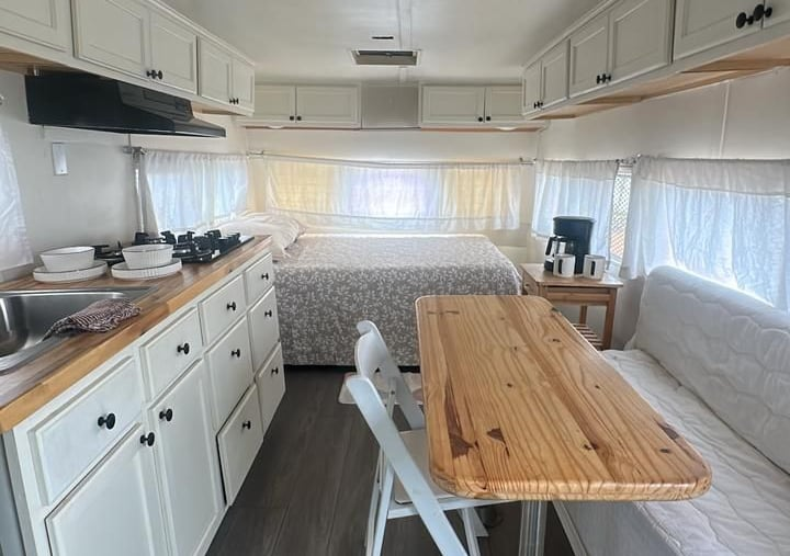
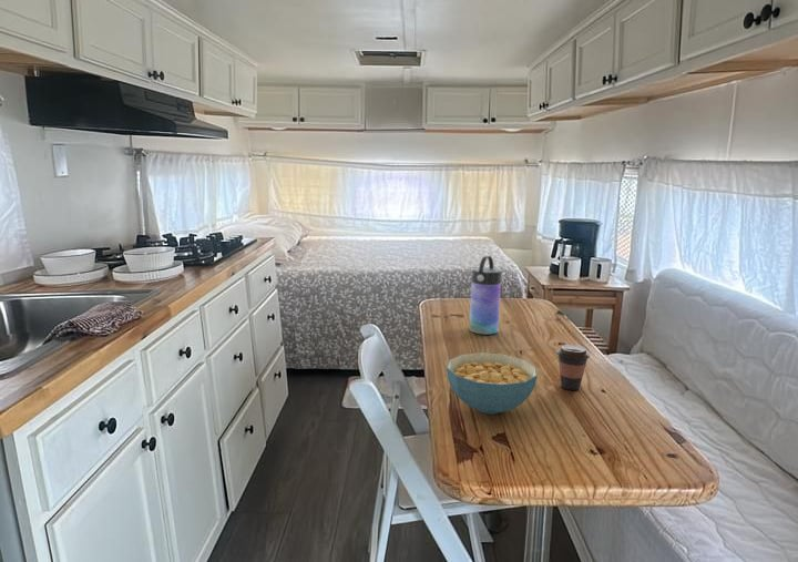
+ cereal bowl [446,351,539,416]
+ coffee cup [555,344,591,391]
+ water bottle [469,255,502,336]
